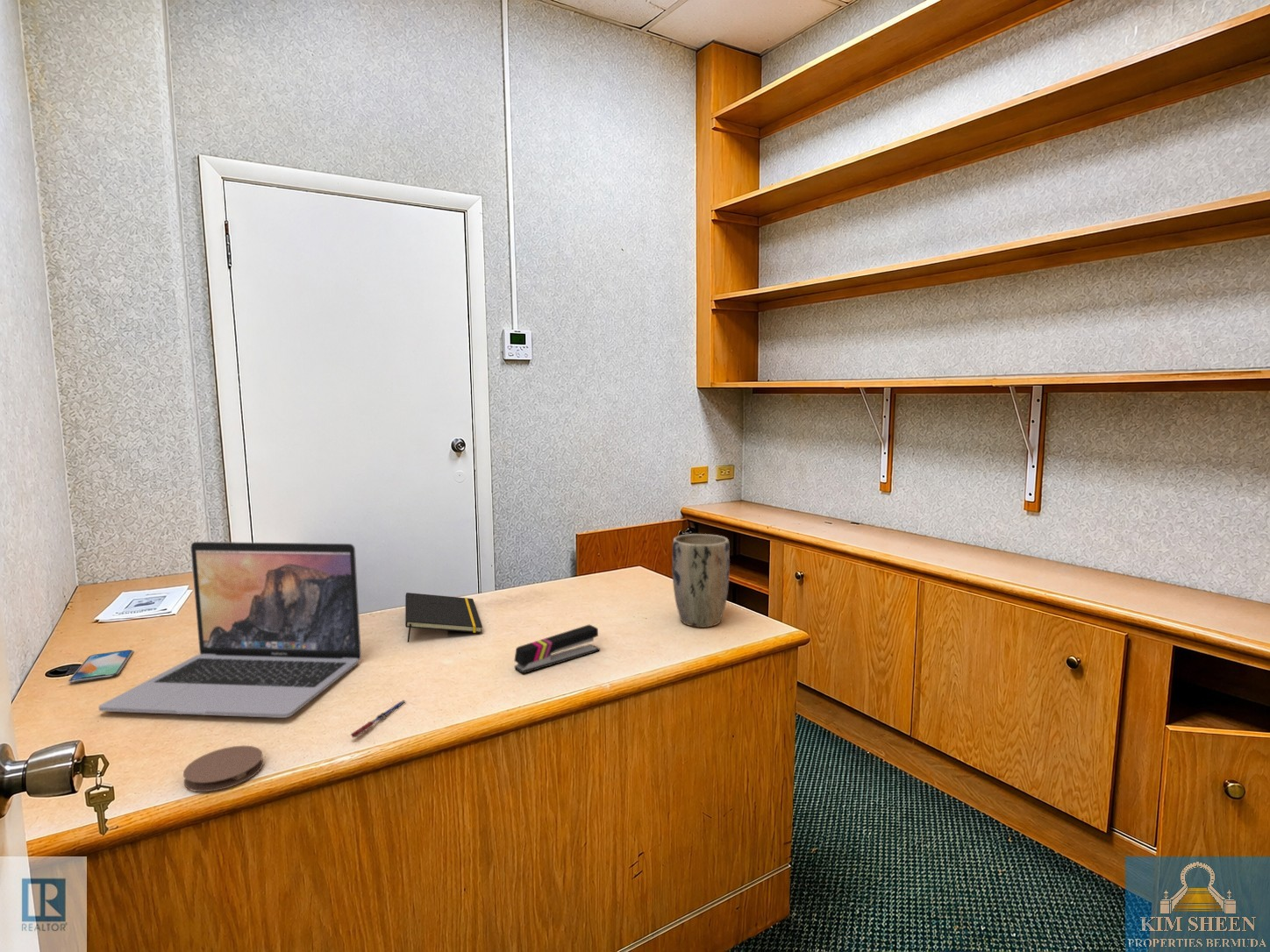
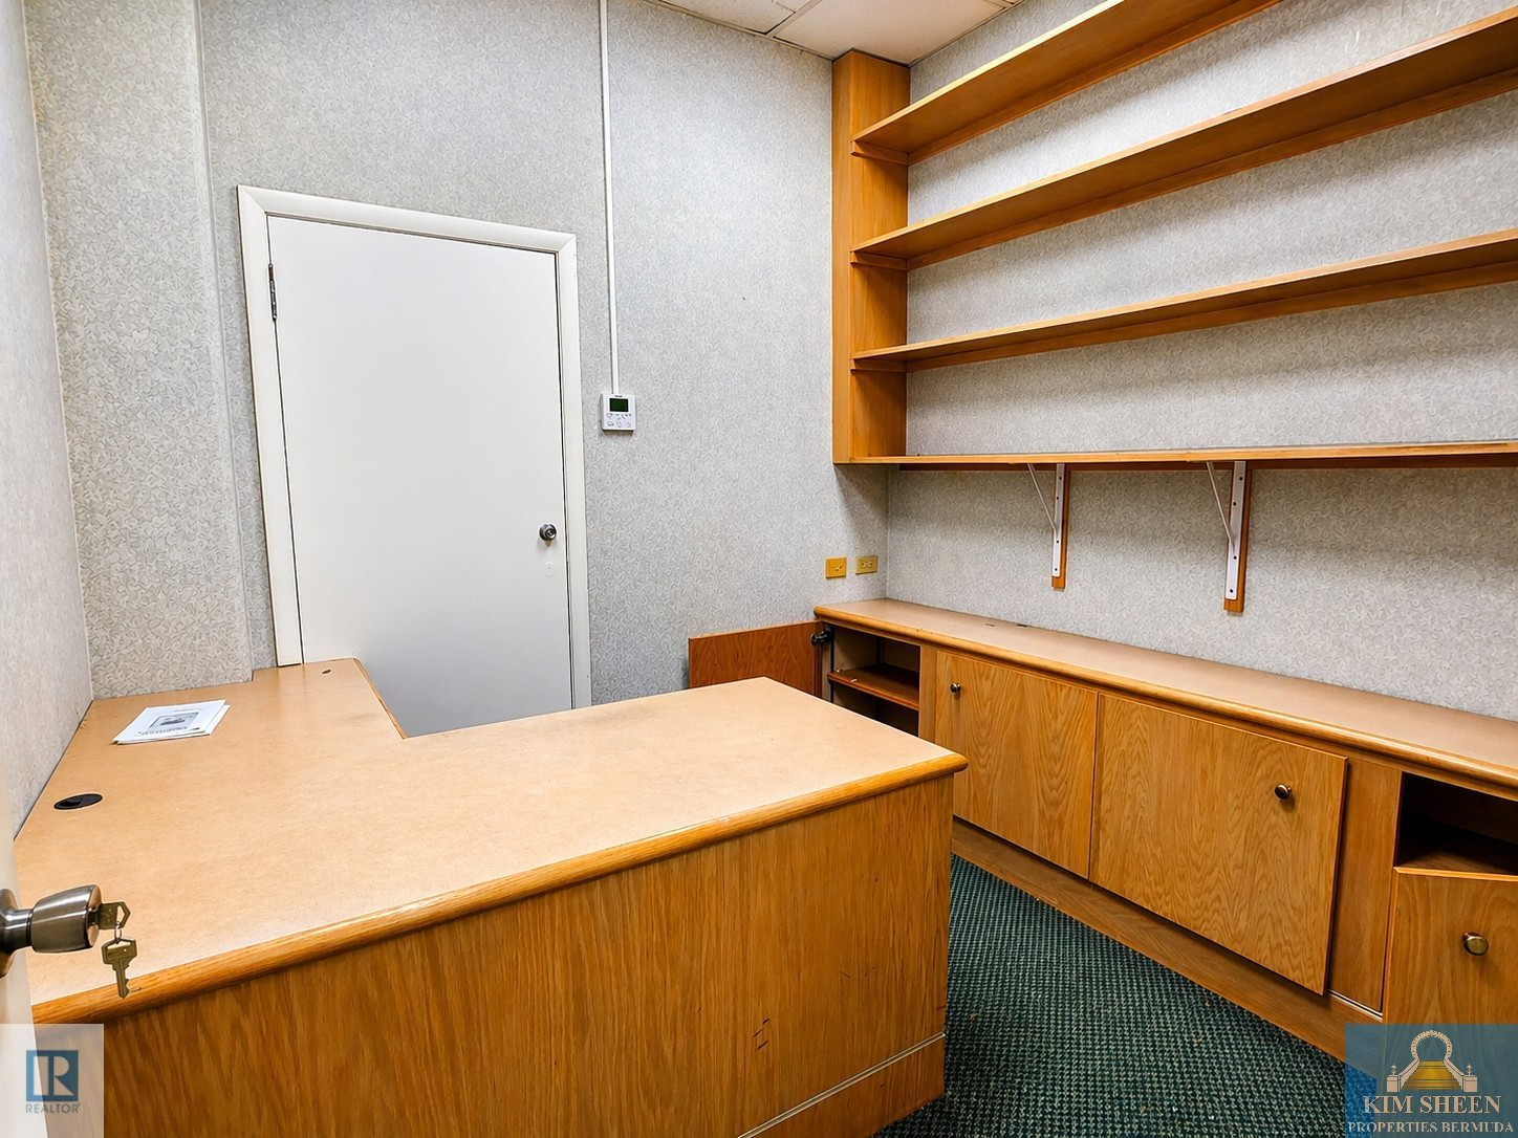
- notepad [404,592,483,643]
- stapler [513,624,600,674]
- laptop [98,541,362,719]
- smartphone [68,649,134,683]
- pen [349,700,407,738]
- plant pot [671,533,731,629]
- coaster [182,745,264,792]
